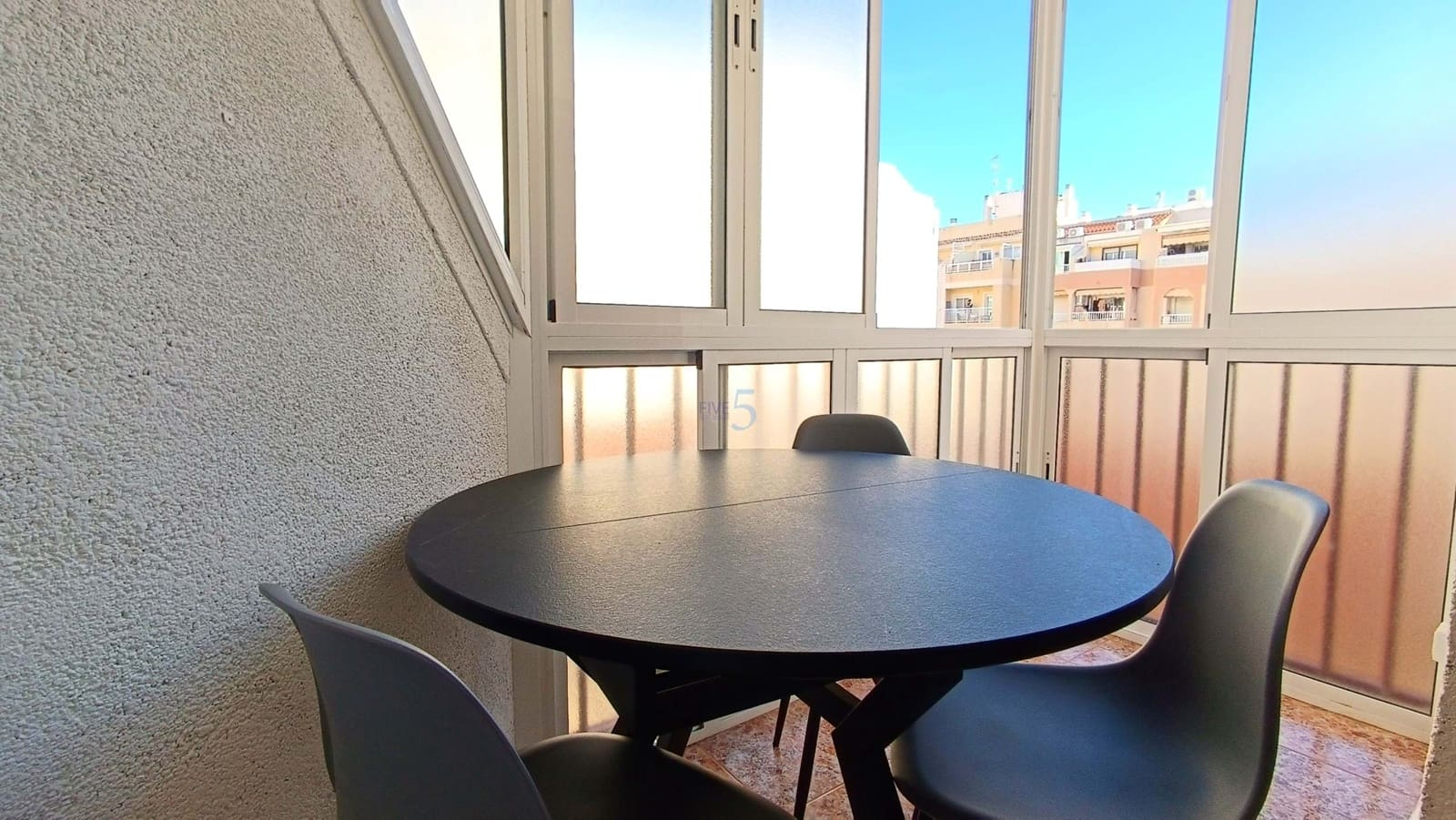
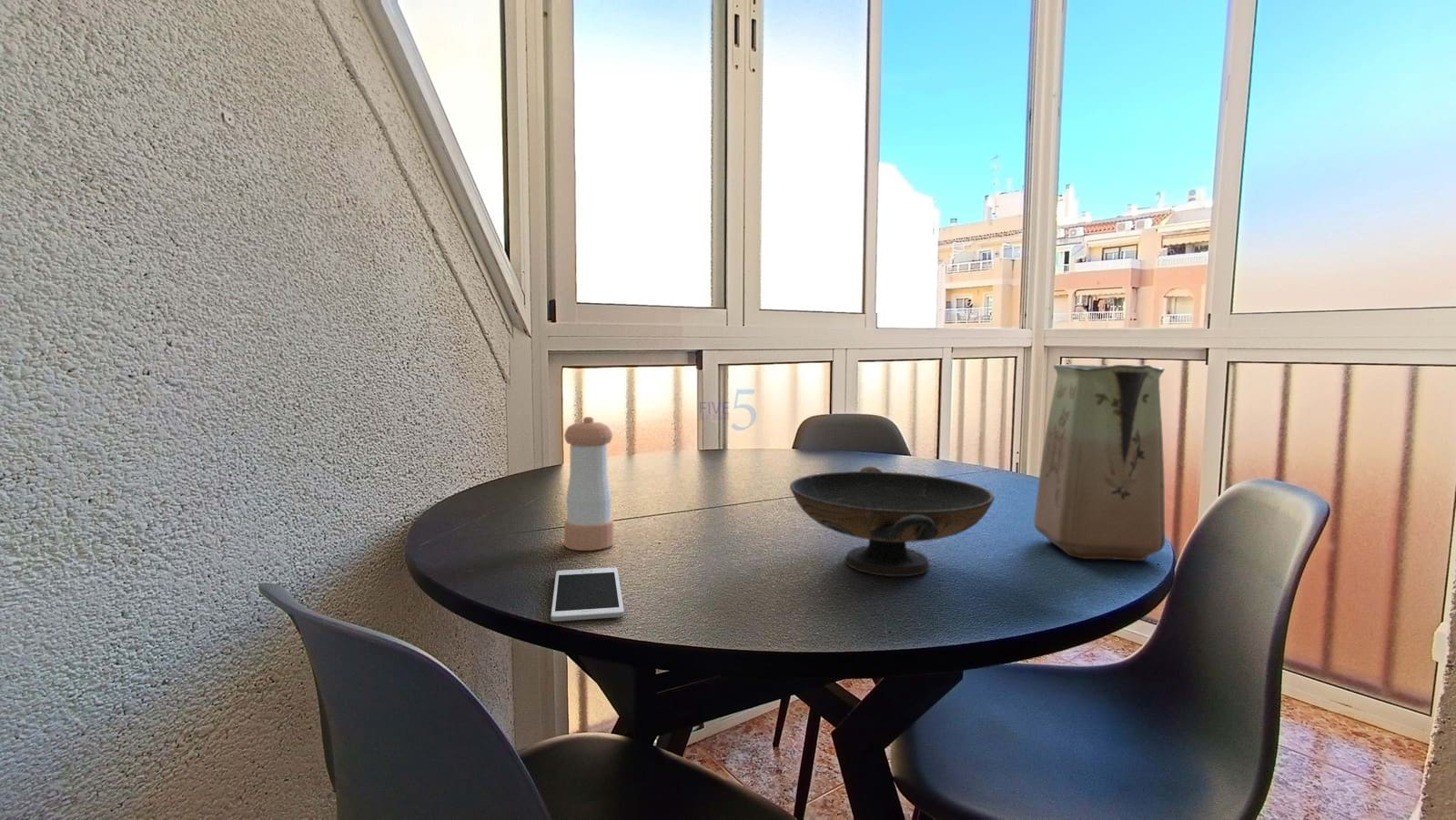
+ cell phone [550,567,625,623]
+ pepper shaker [563,416,614,552]
+ vase [1033,363,1166,562]
+ decorative bowl [789,466,996,577]
